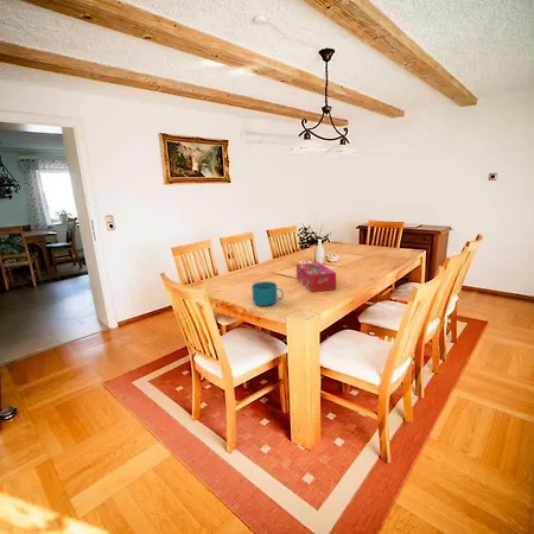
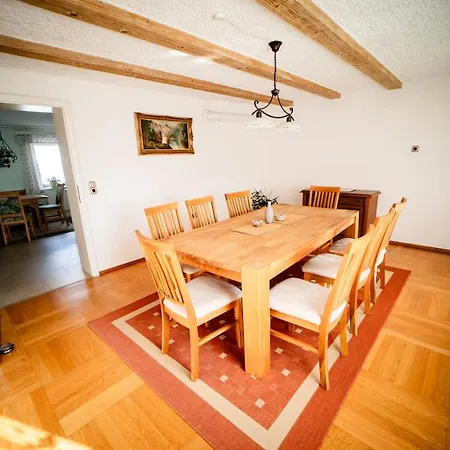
- tissue box [295,261,337,293]
- cup [250,280,285,307]
